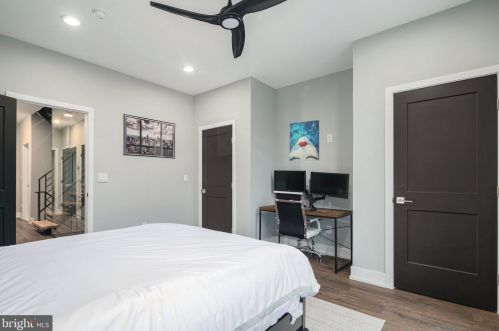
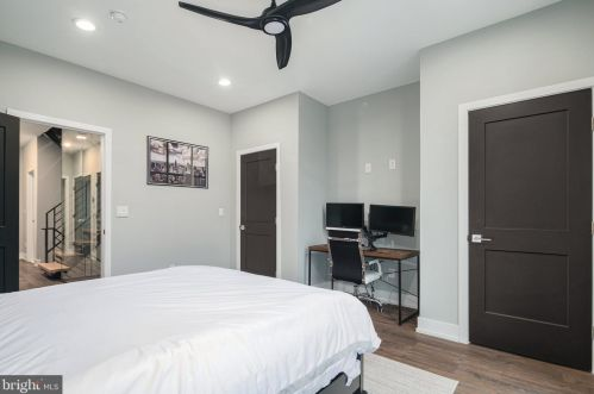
- wall art [289,119,320,162]
